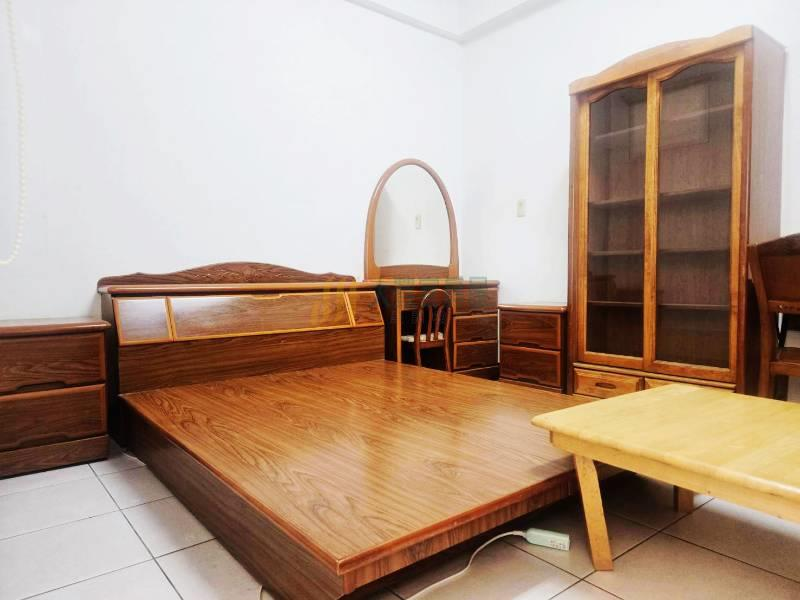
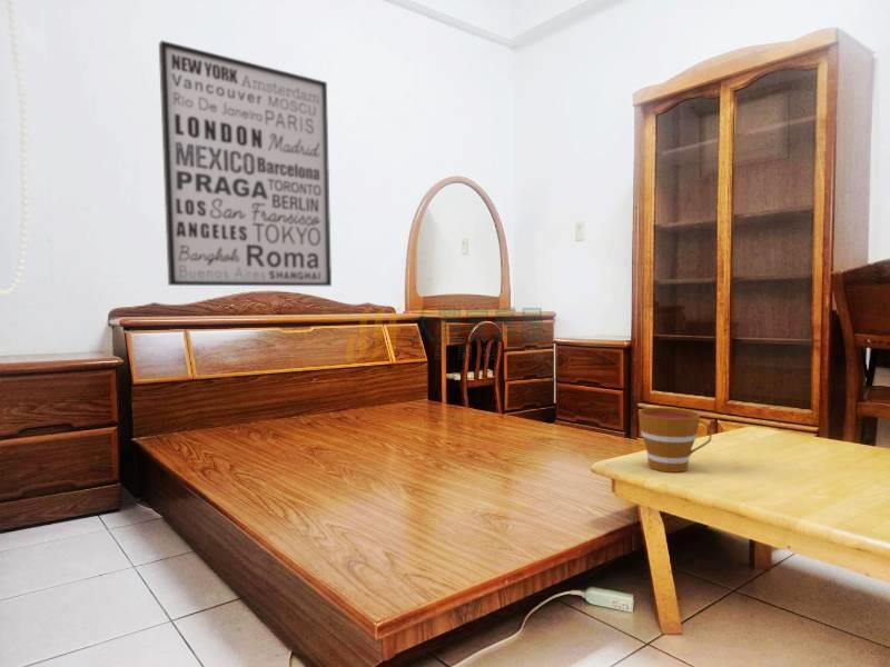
+ wall art [158,40,333,287]
+ cup [637,406,712,474]
